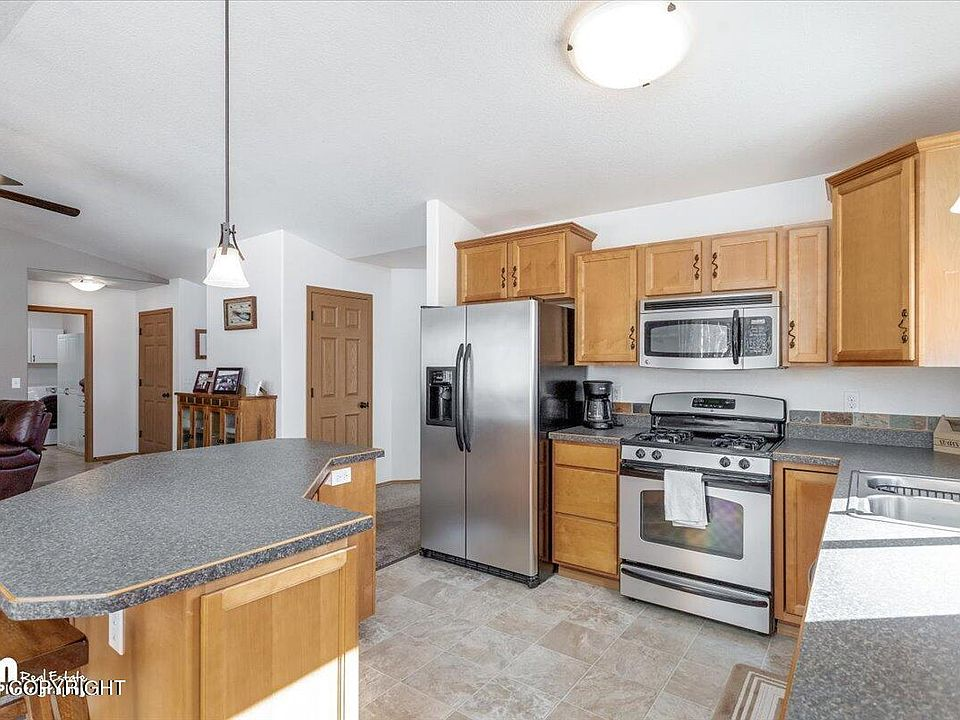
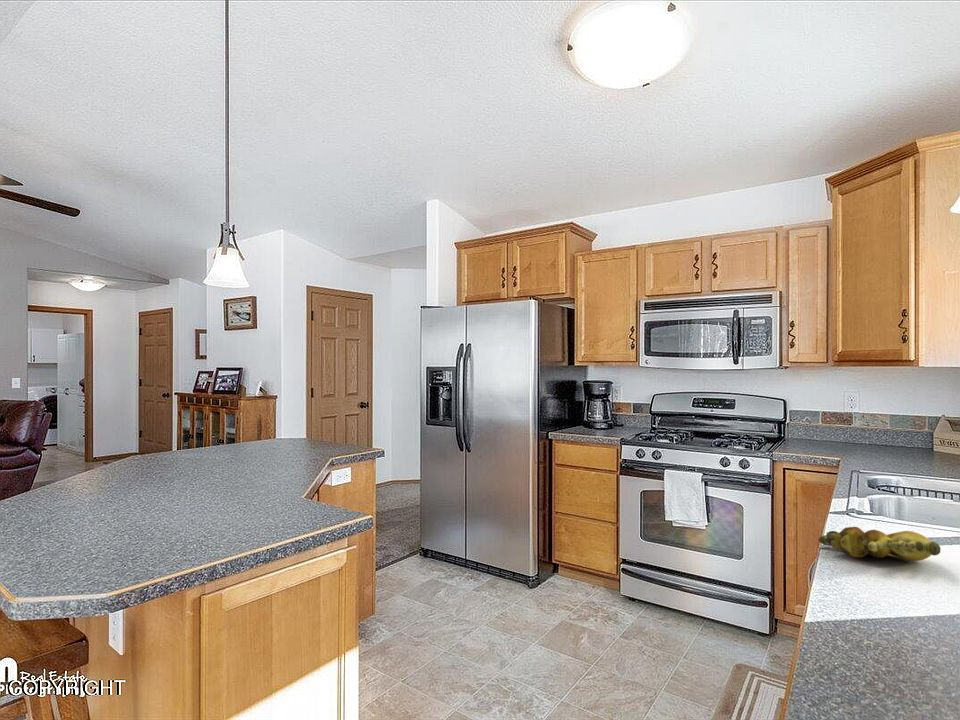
+ banana bunch [817,526,941,562]
